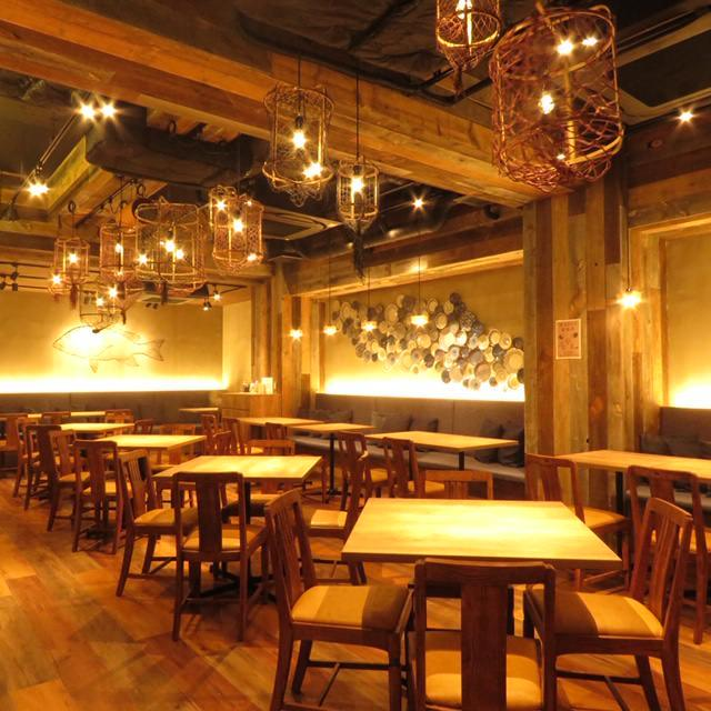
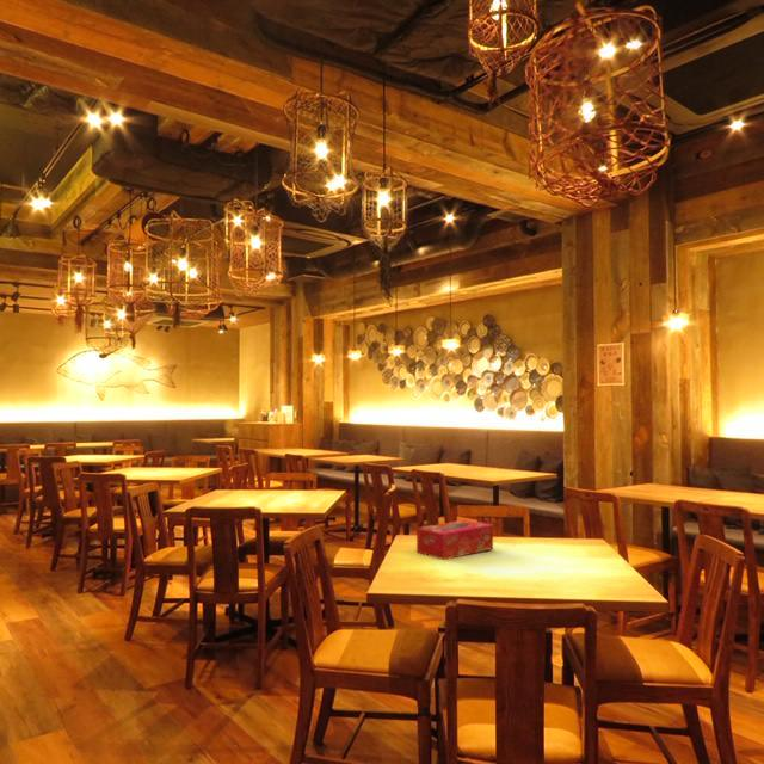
+ tissue box [415,518,494,561]
